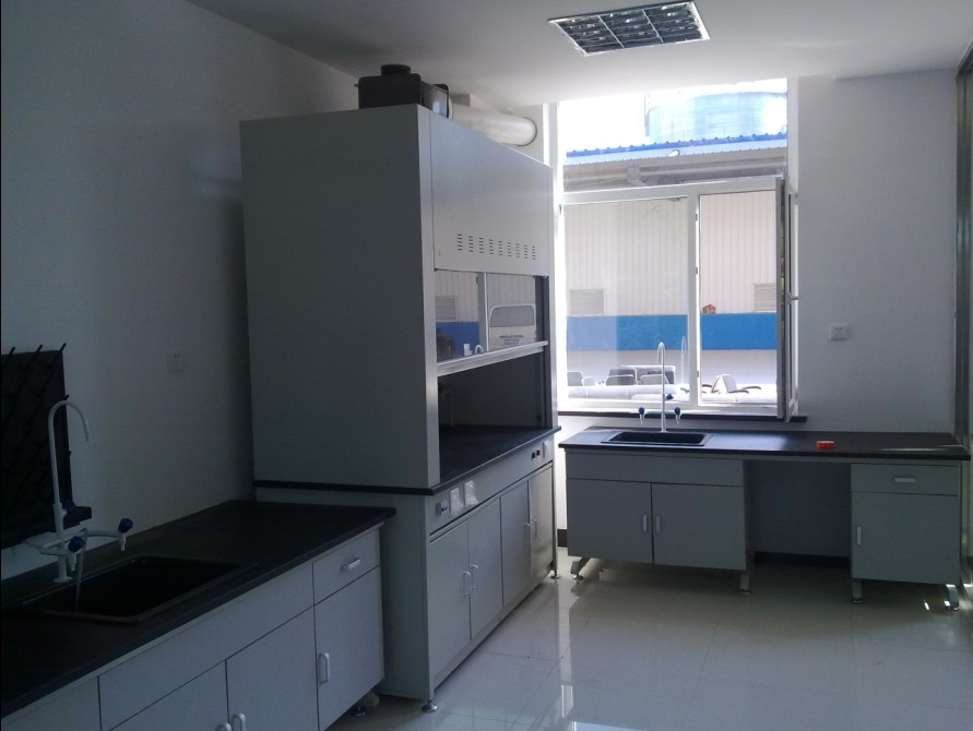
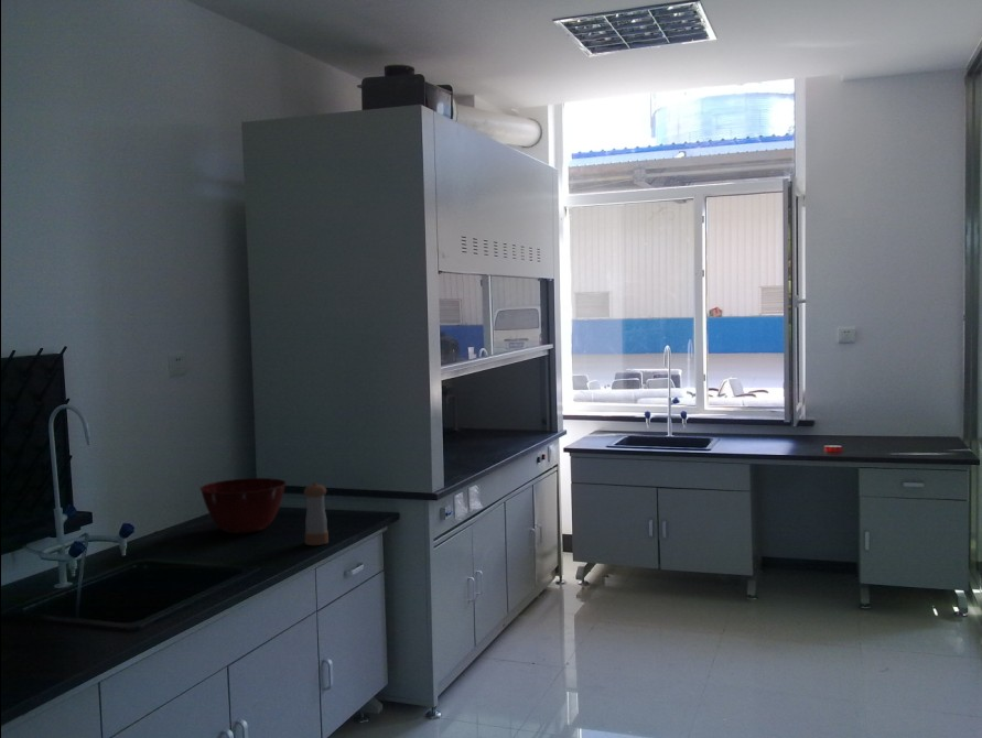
+ pepper shaker [303,481,330,546]
+ mixing bowl [198,477,288,534]
